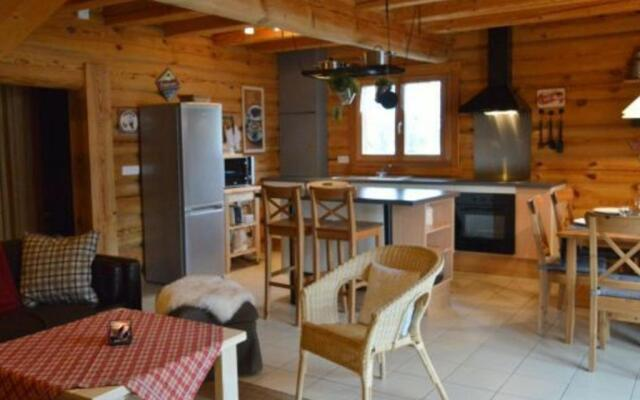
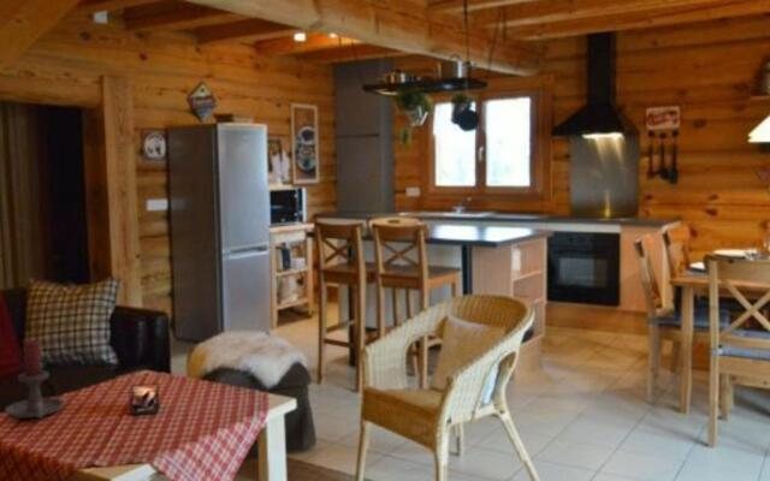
+ candle holder [5,339,65,420]
